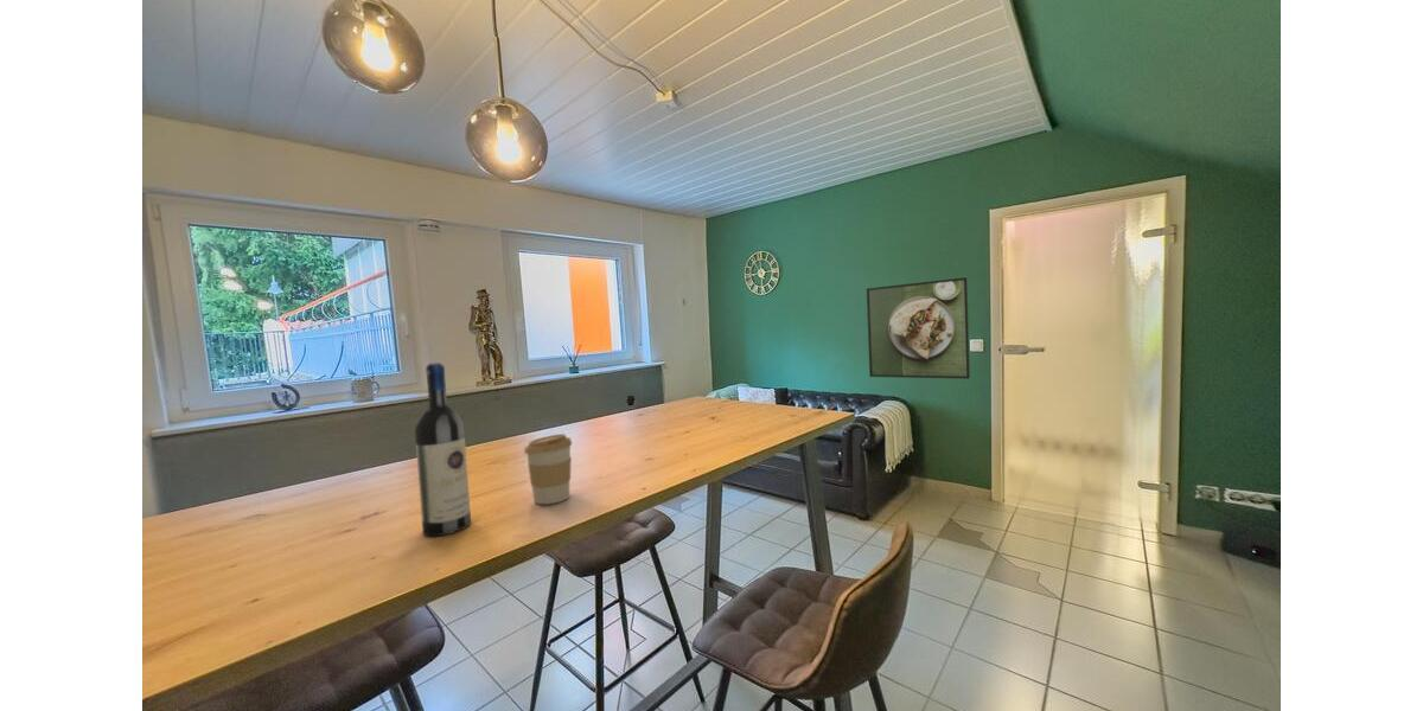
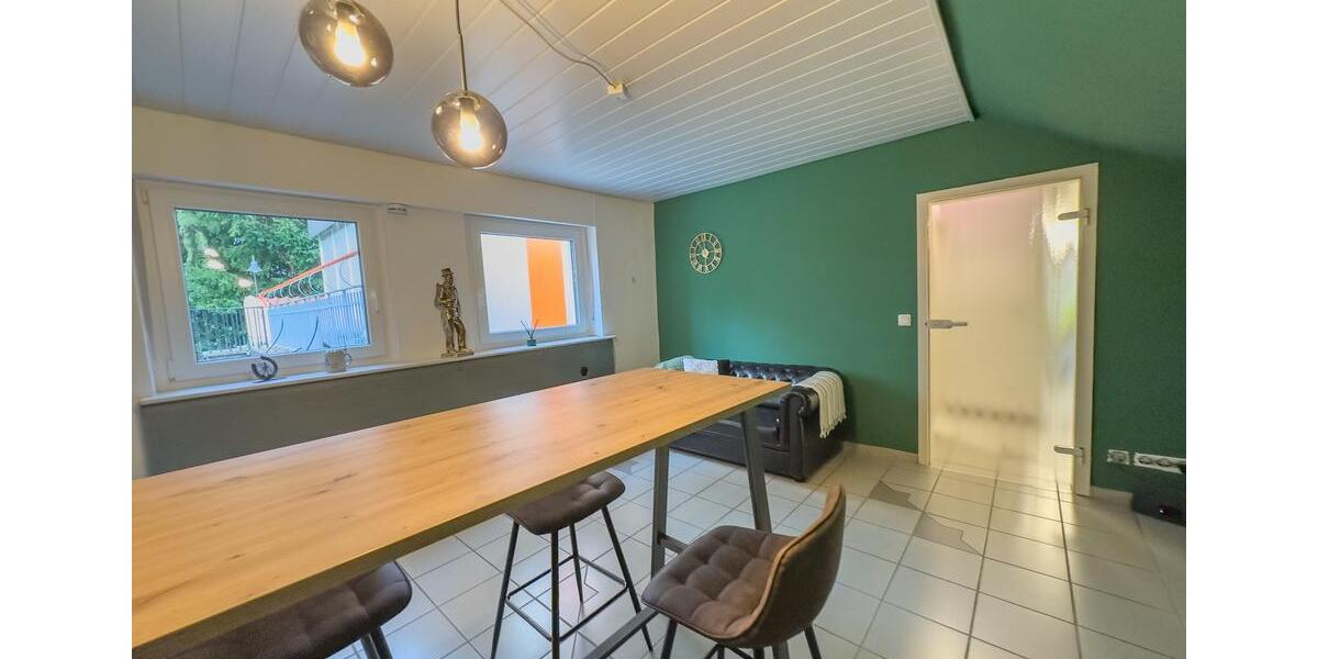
- wine bottle [414,361,472,537]
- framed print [866,276,971,380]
- coffee cup [523,433,573,505]
